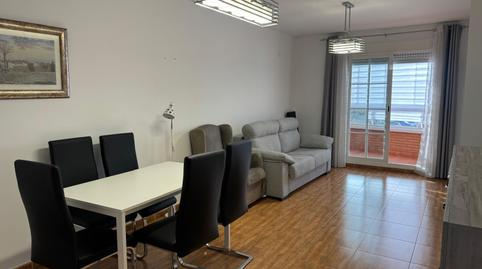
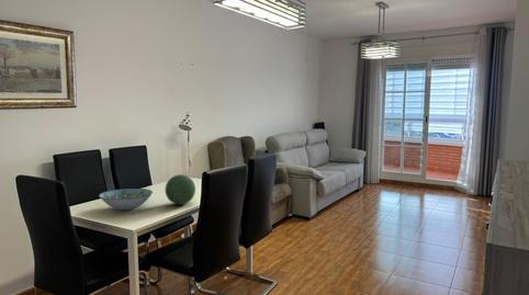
+ decorative orb [165,173,196,206]
+ decorative bowl [98,188,154,212]
